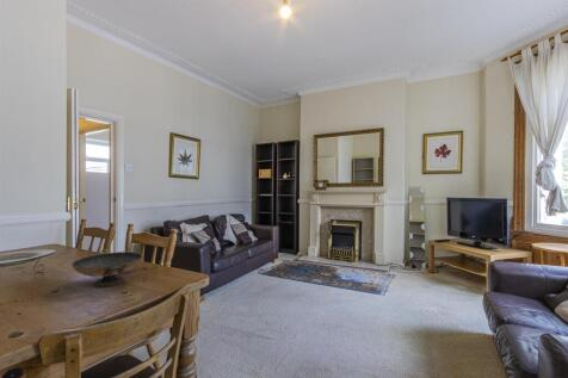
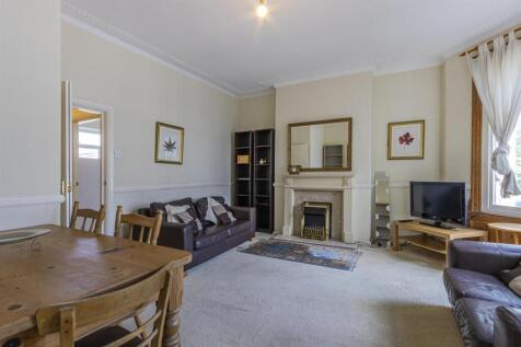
- decorative bowl [70,250,144,287]
